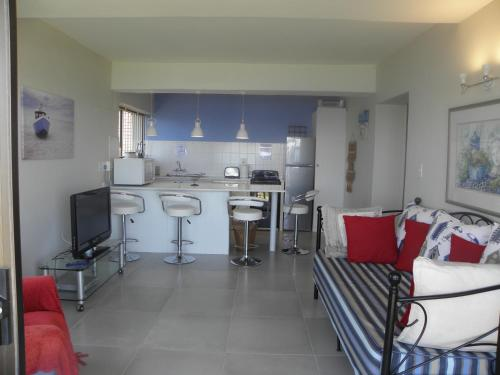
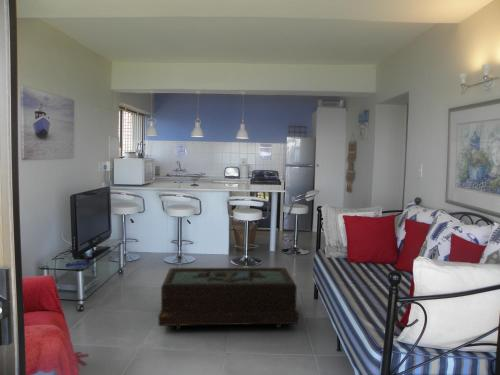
+ coffee table [157,267,300,331]
